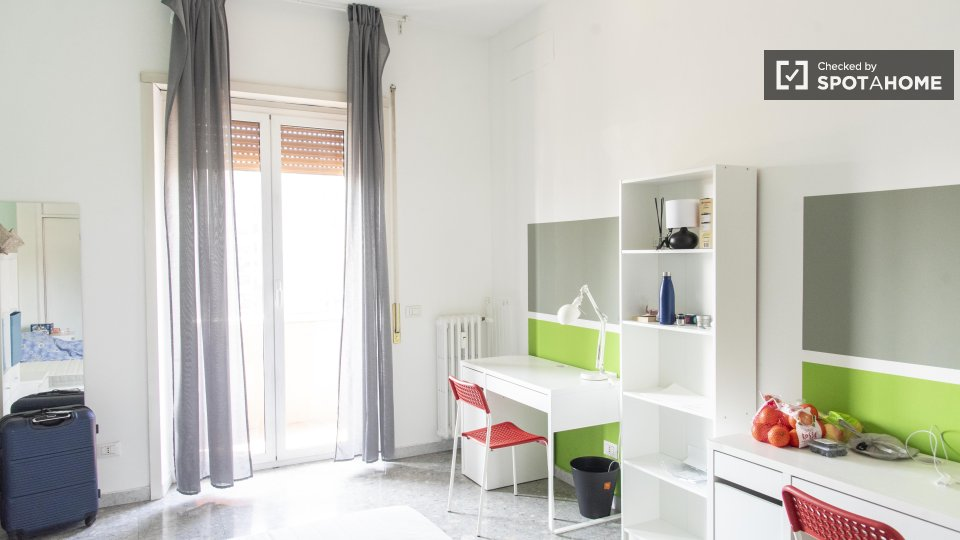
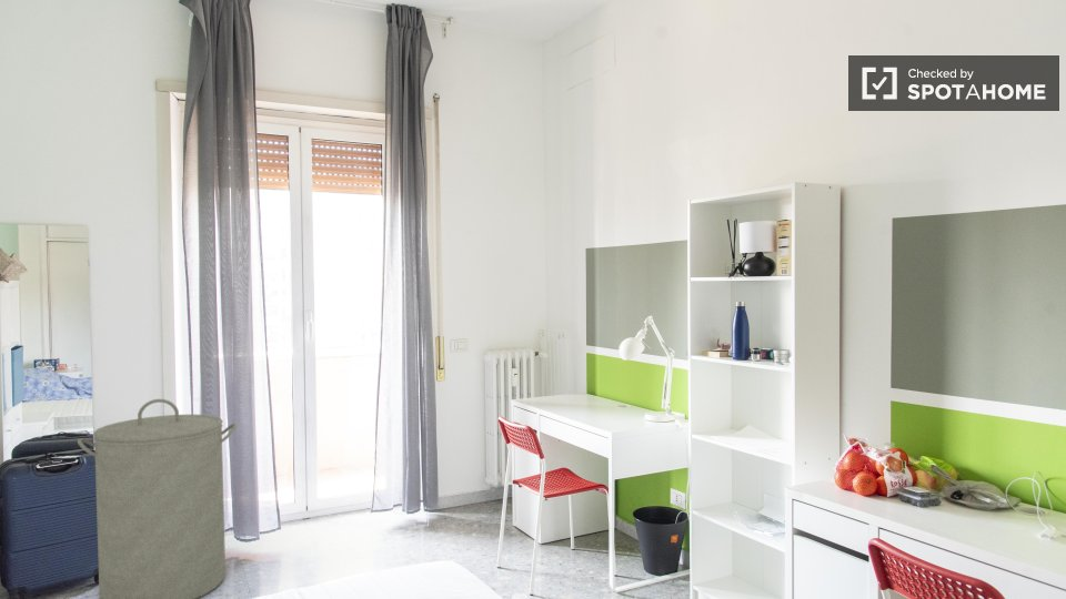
+ laundry hamper [77,398,238,599]
